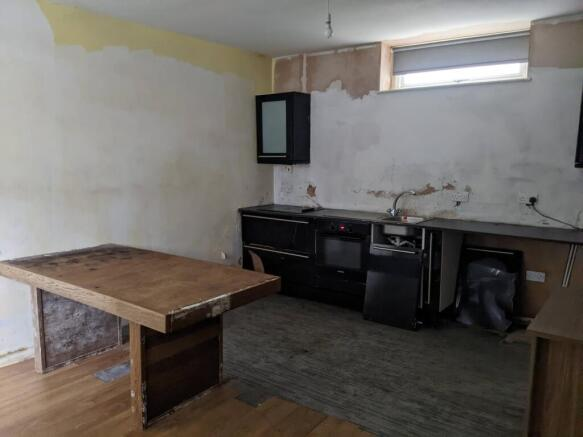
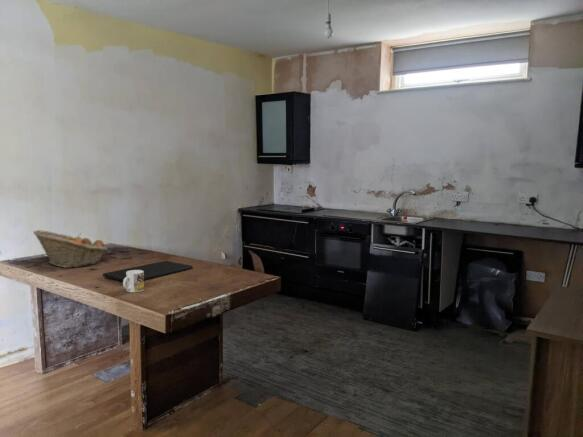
+ cutting board [102,260,194,282]
+ fruit basket [32,229,108,269]
+ mug [122,270,145,293]
